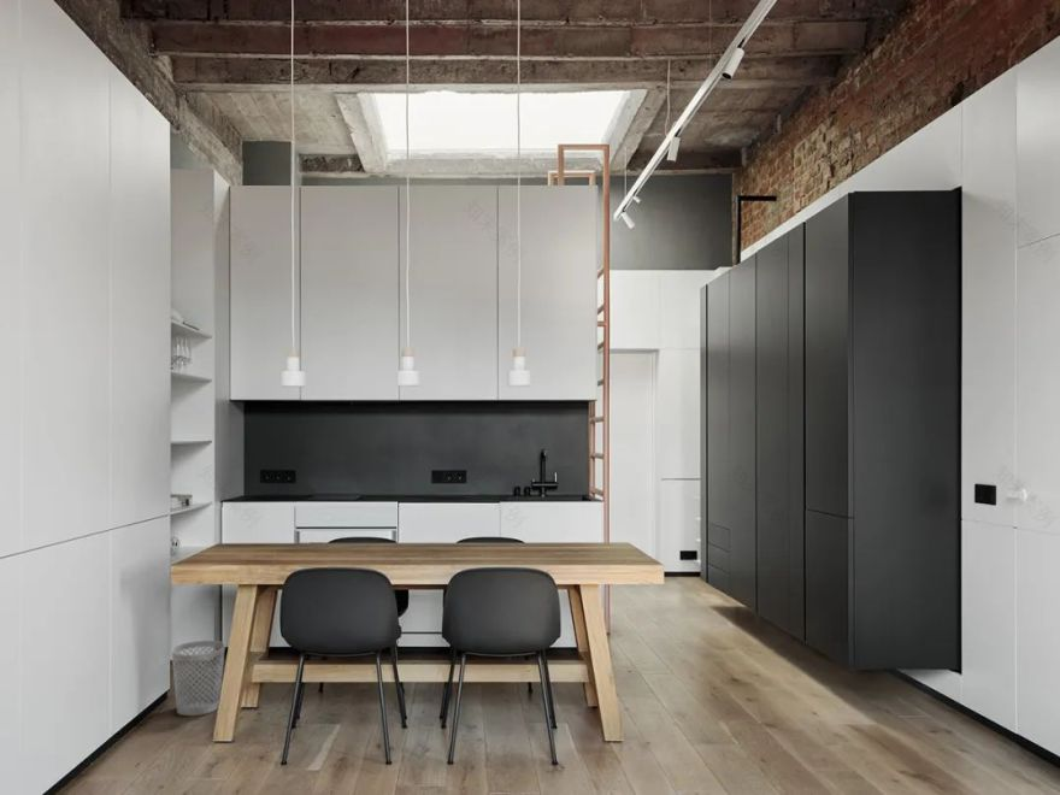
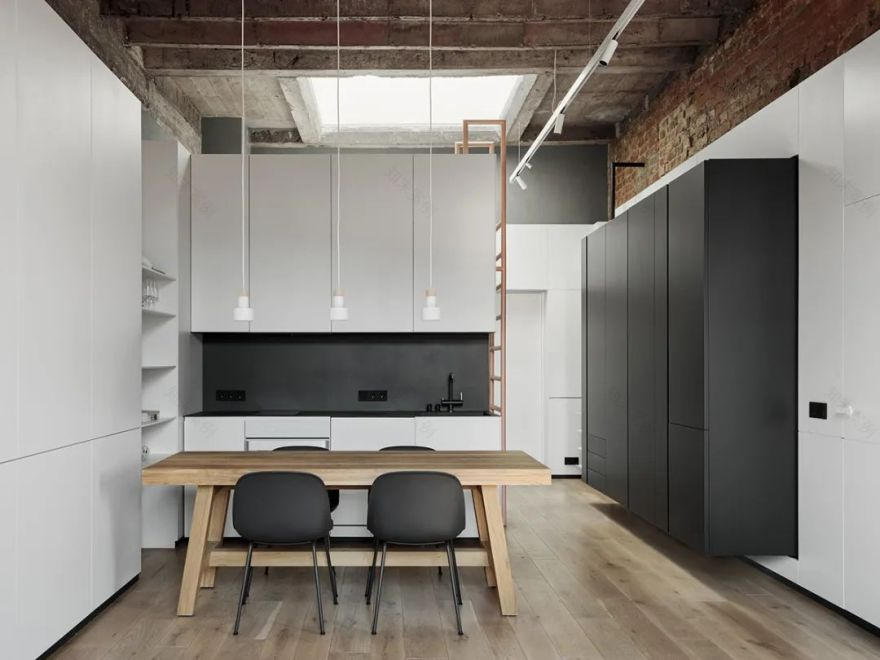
- wastebasket [171,640,226,717]
